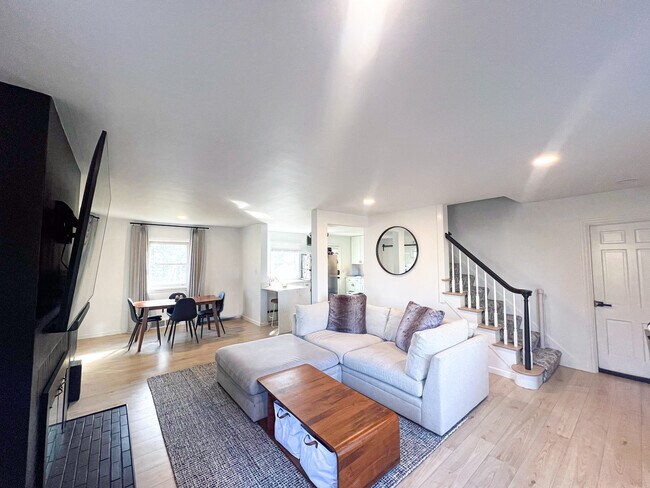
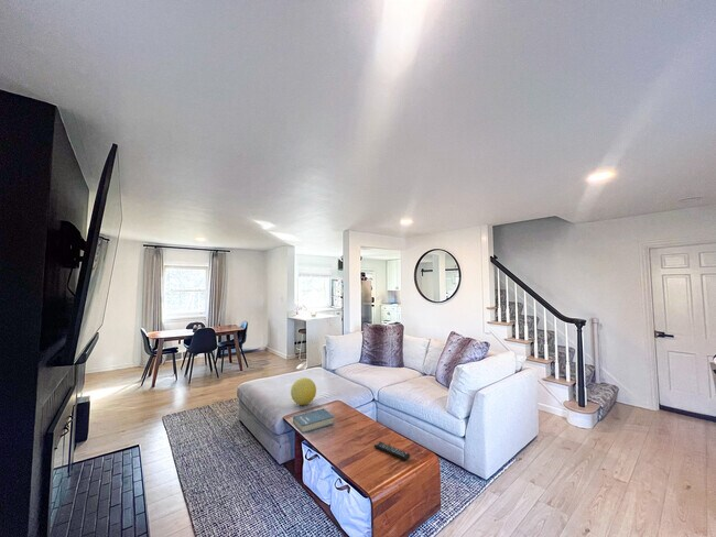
+ decorative ball [290,376,317,406]
+ remote control [373,440,411,461]
+ book [292,407,335,435]
